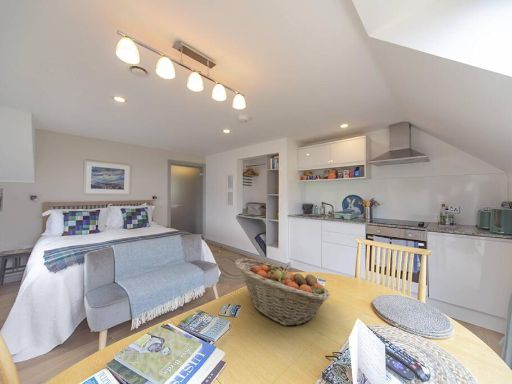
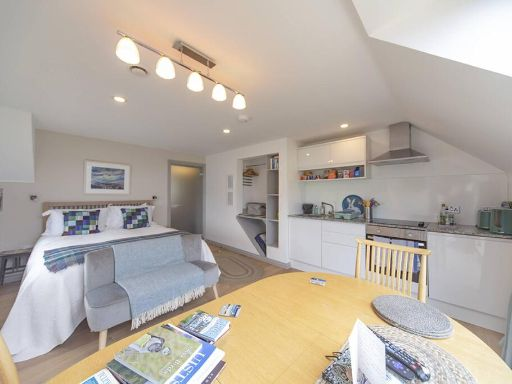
- fruit basket [234,258,331,327]
